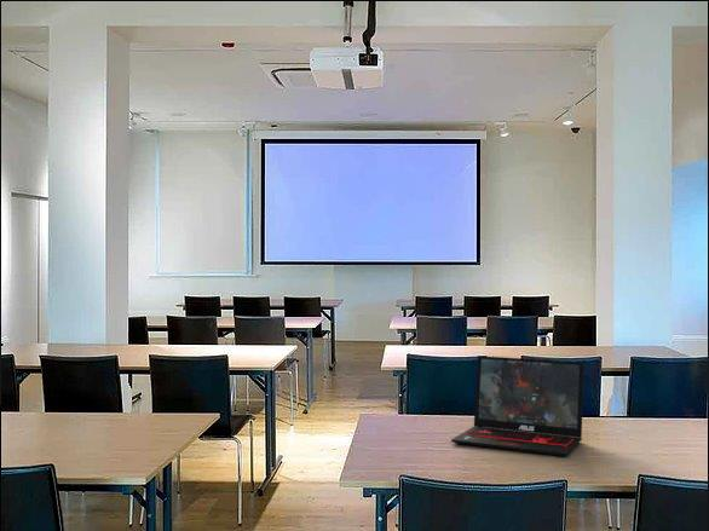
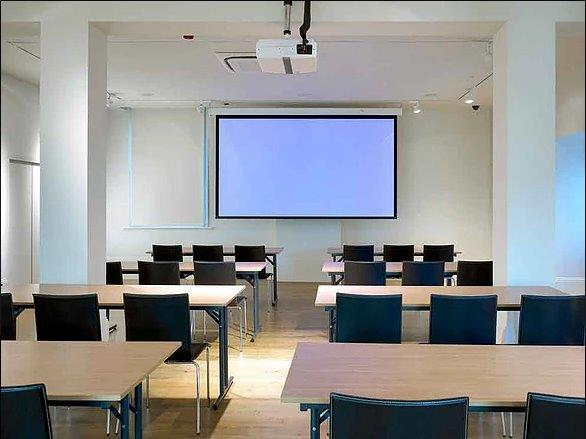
- laptop [450,354,586,457]
